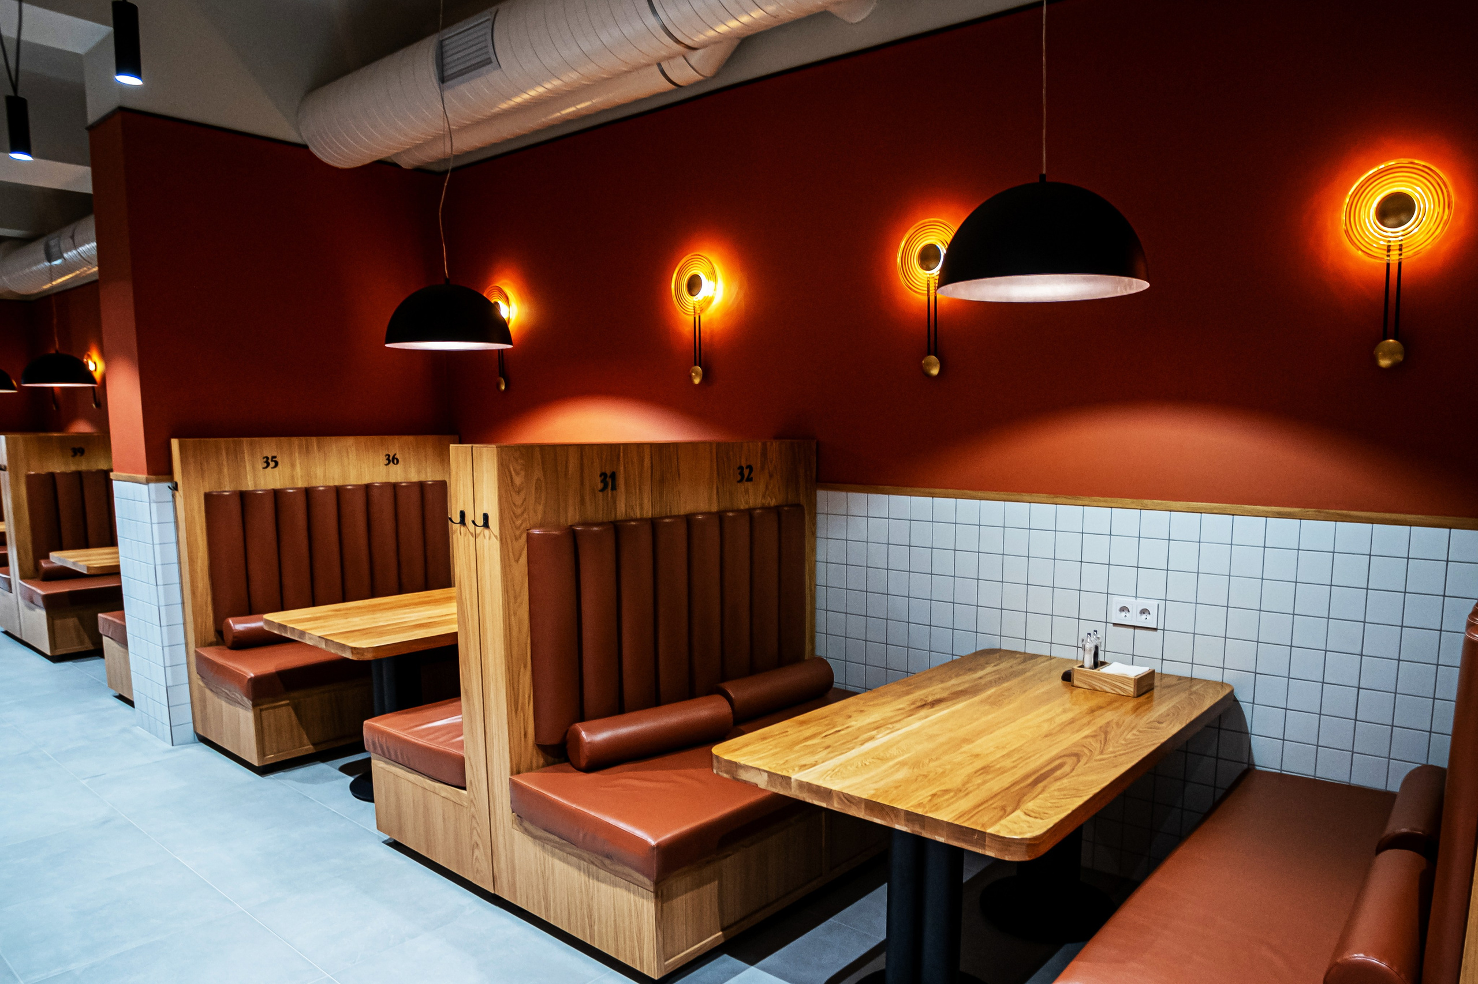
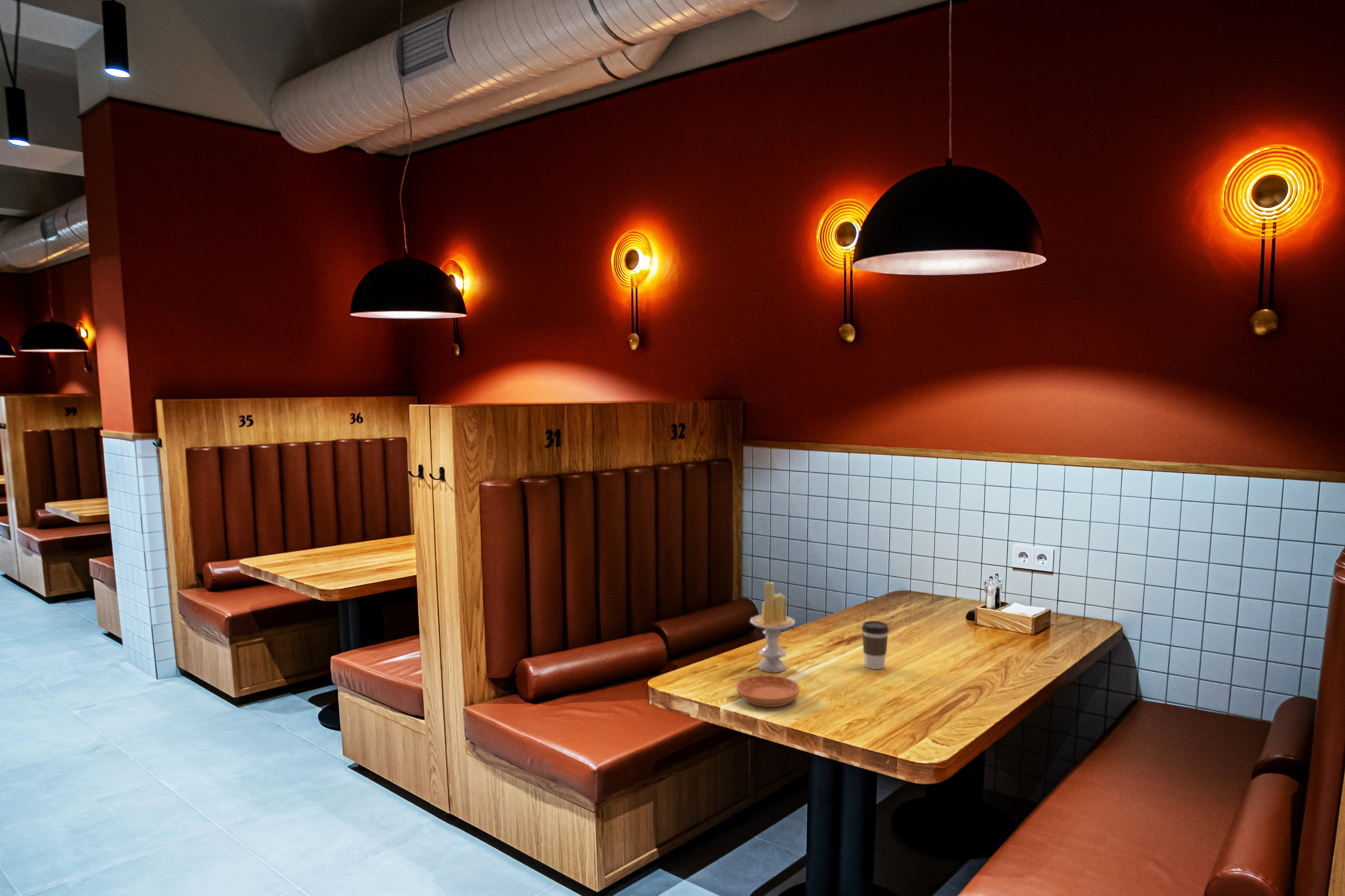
+ saucer [736,674,801,707]
+ candle [749,581,795,673]
+ coffee cup [861,620,889,670]
